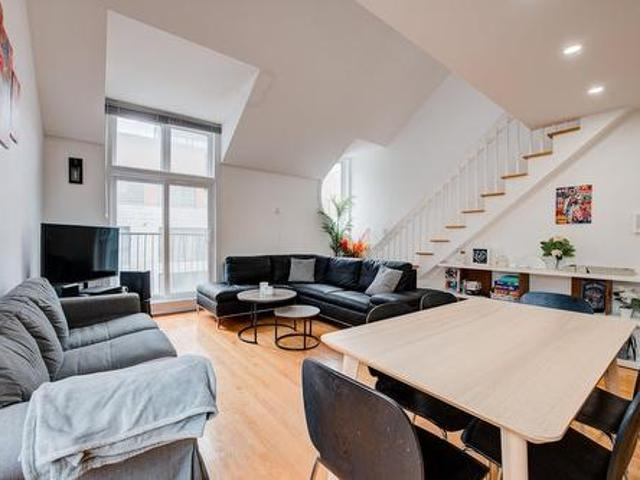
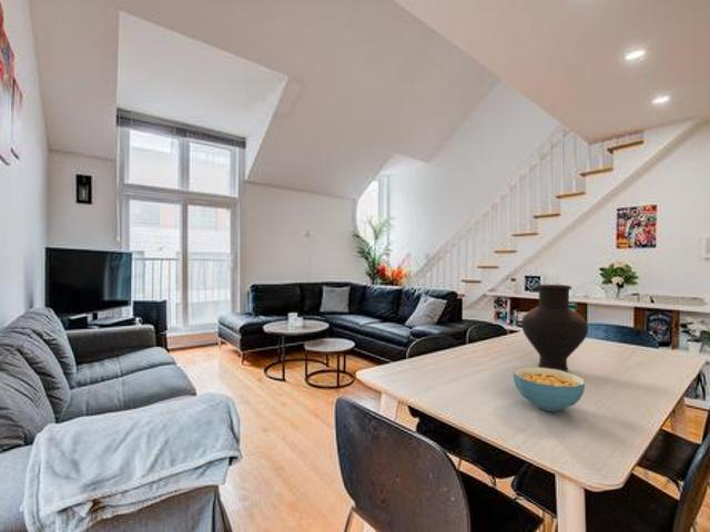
+ cereal bowl [513,366,586,412]
+ vase [520,284,589,372]
